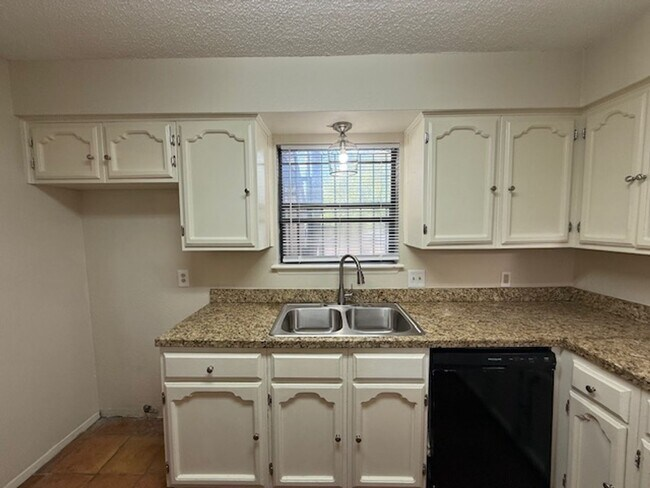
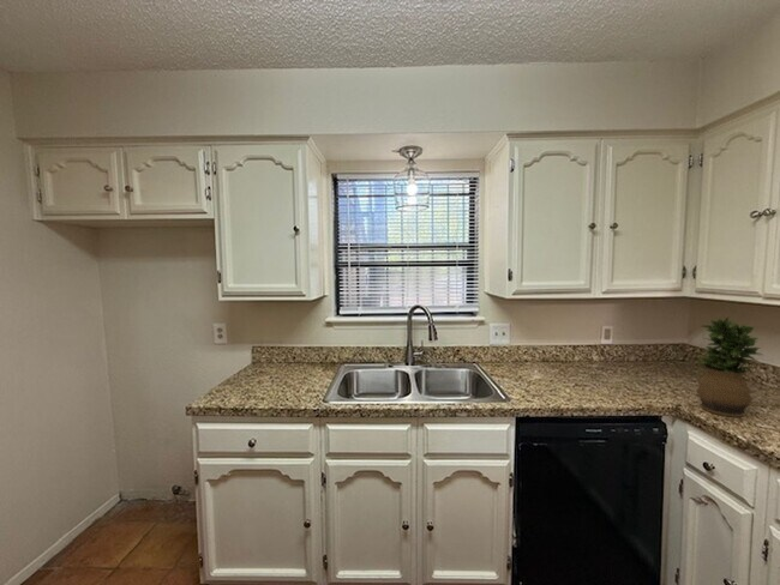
+ potted plant [695,316,766,418]
